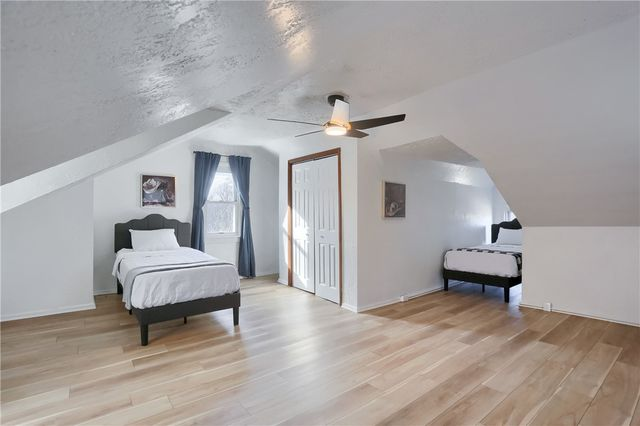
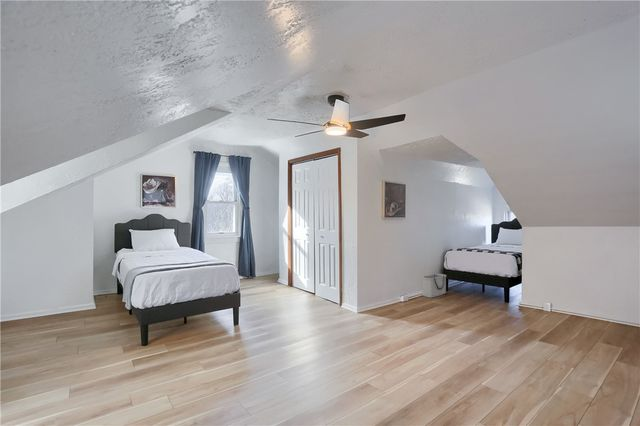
+ storage bin [421,273,447,299]
